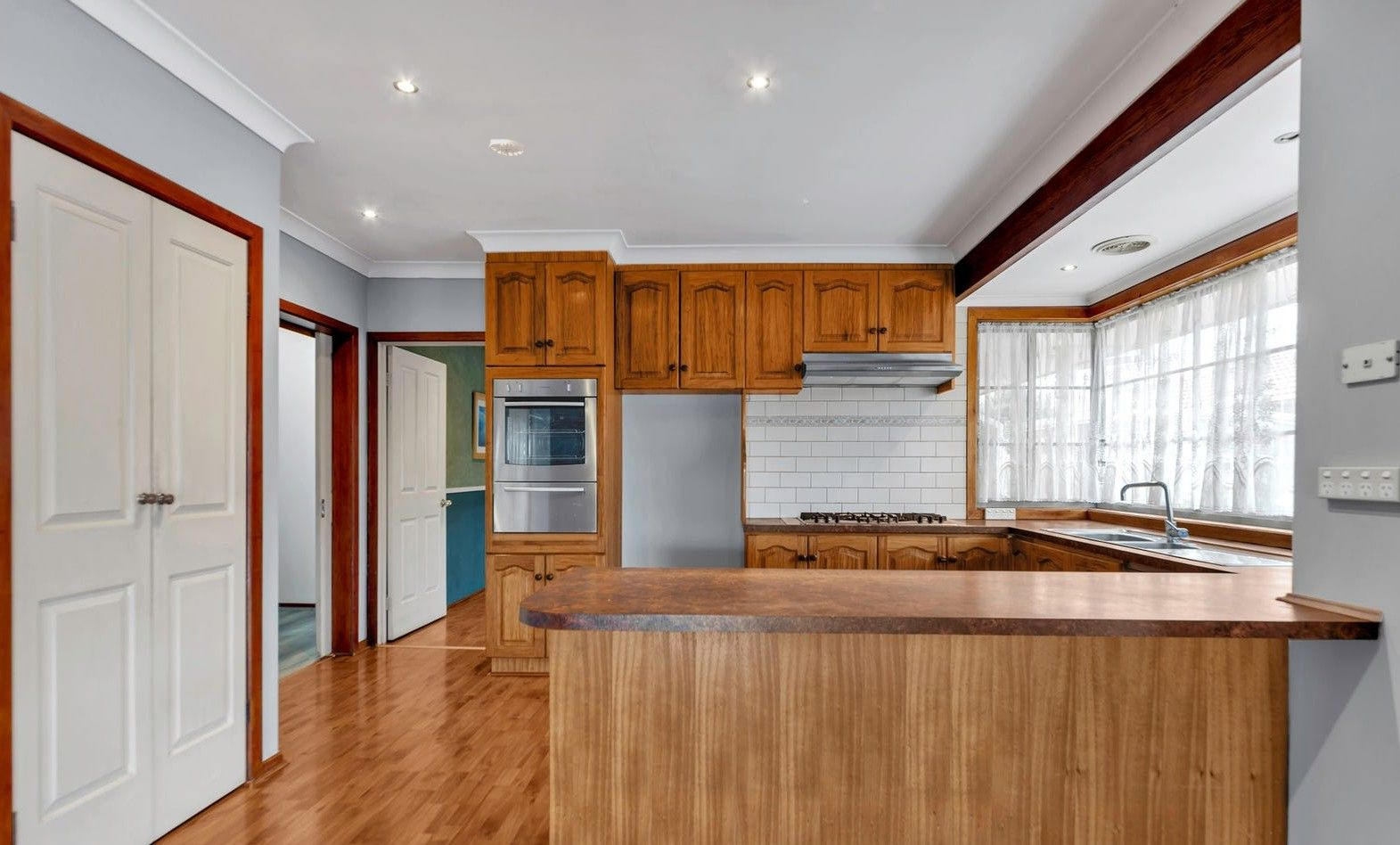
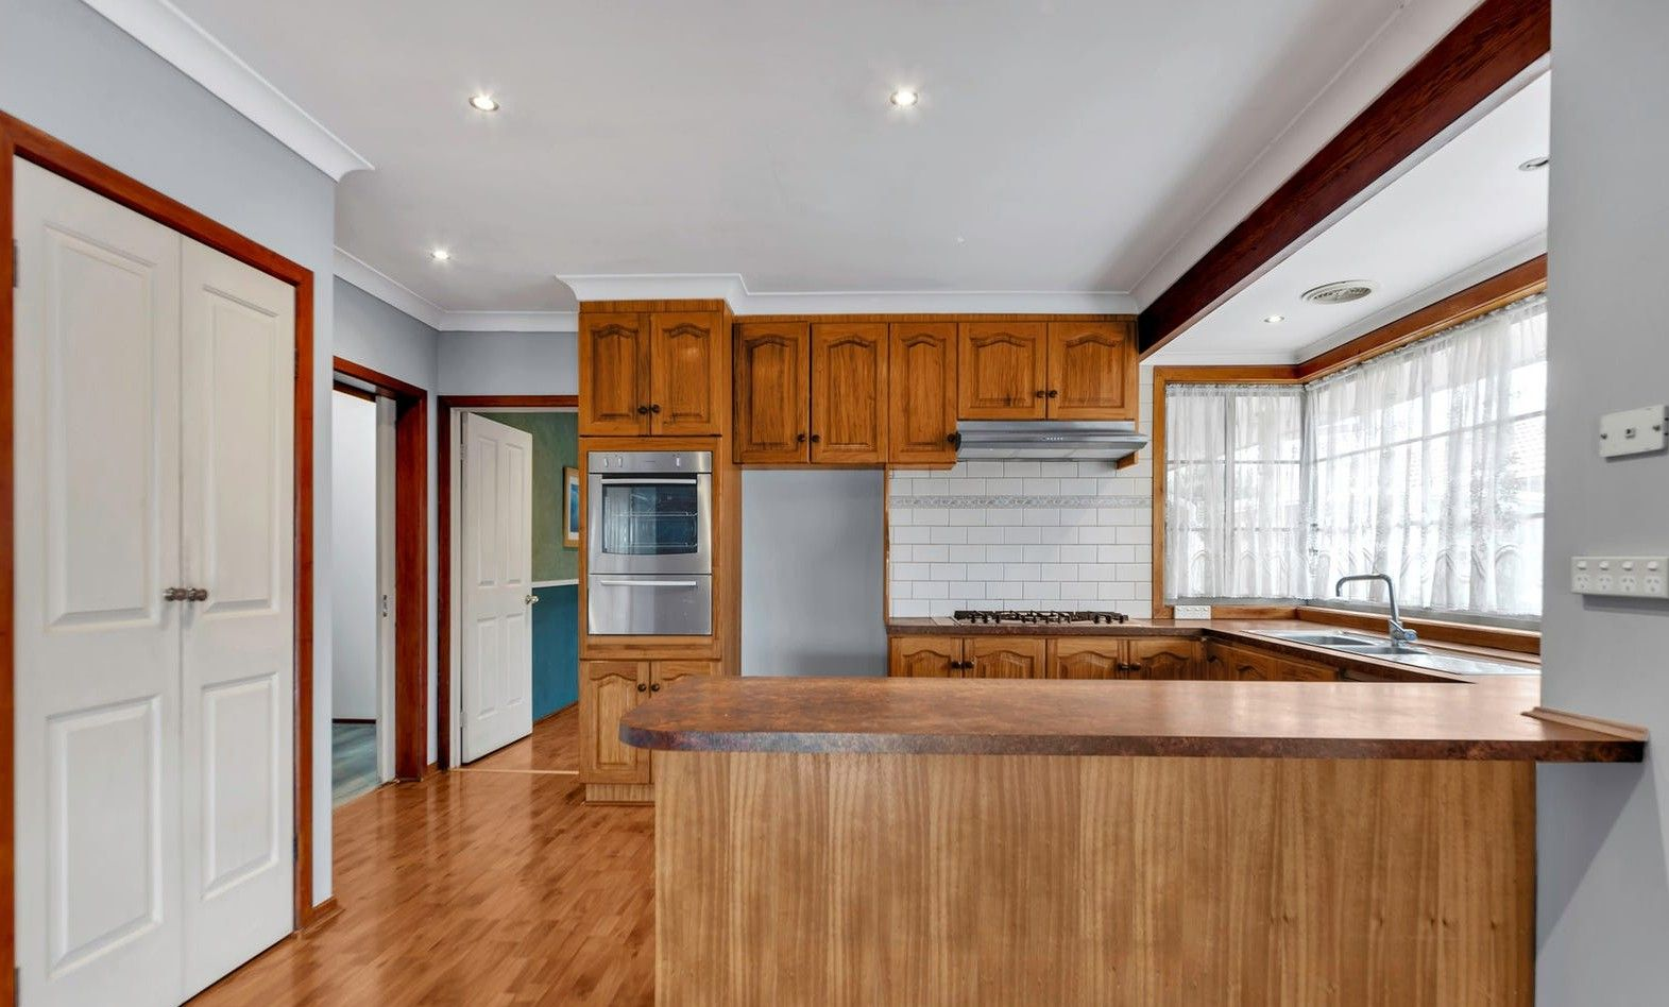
- smoke detector [488,138,526,157]
